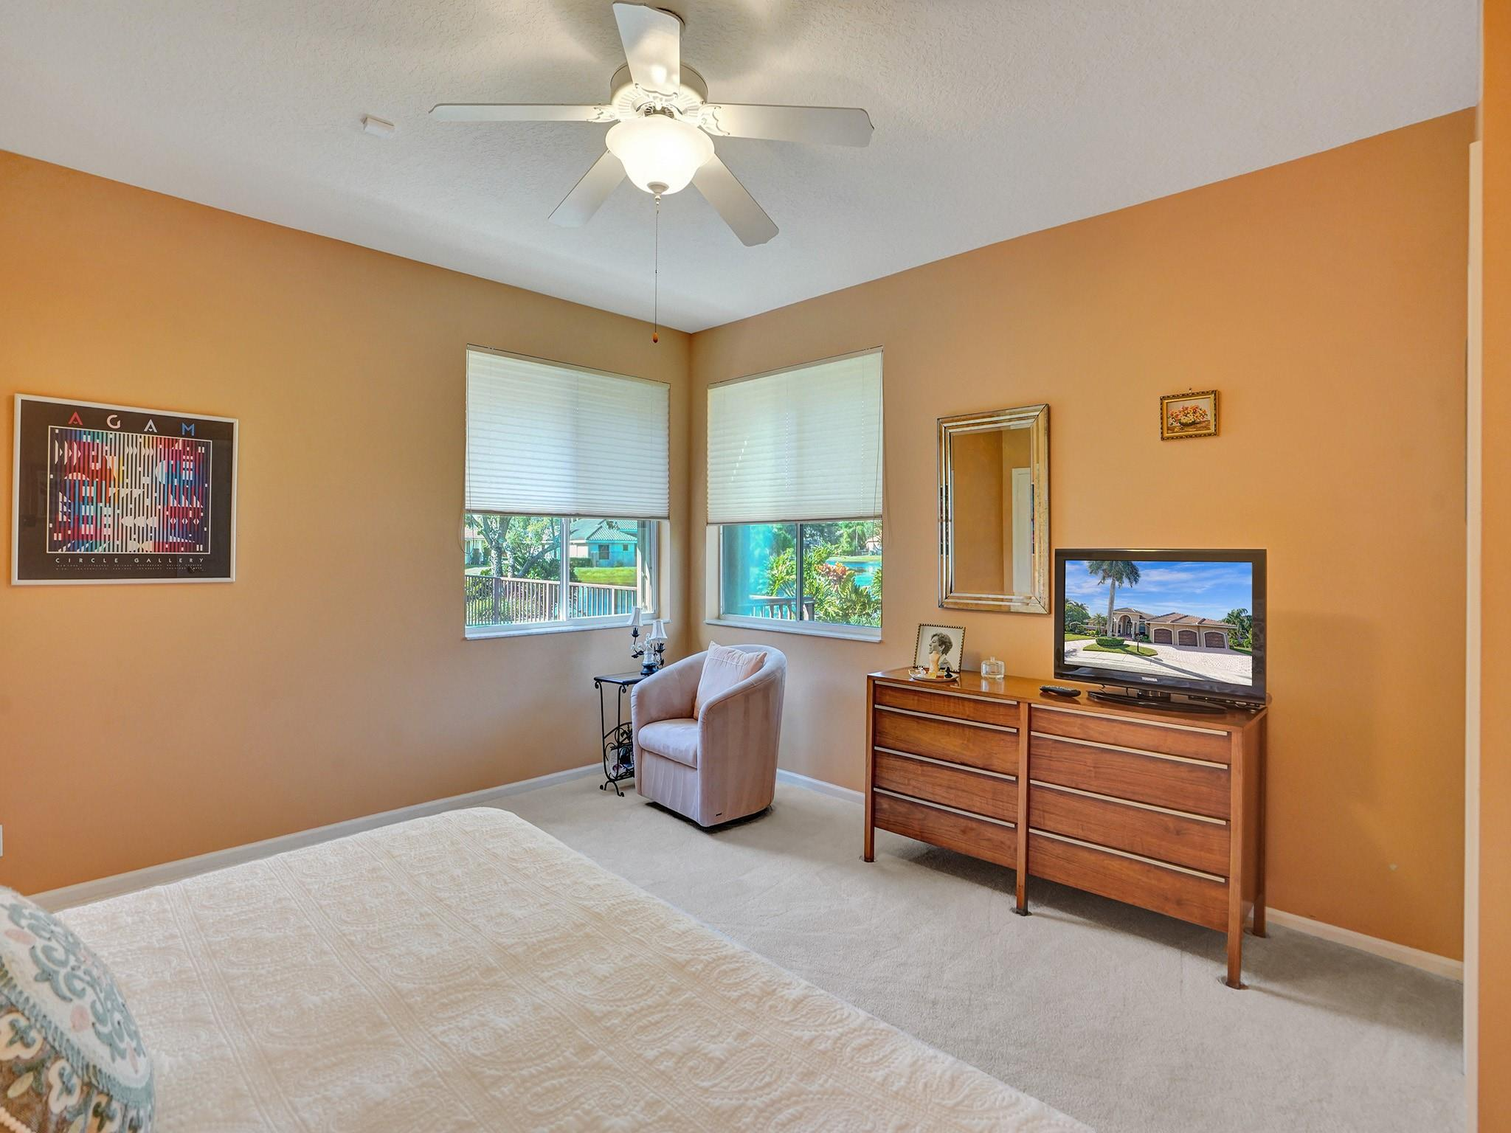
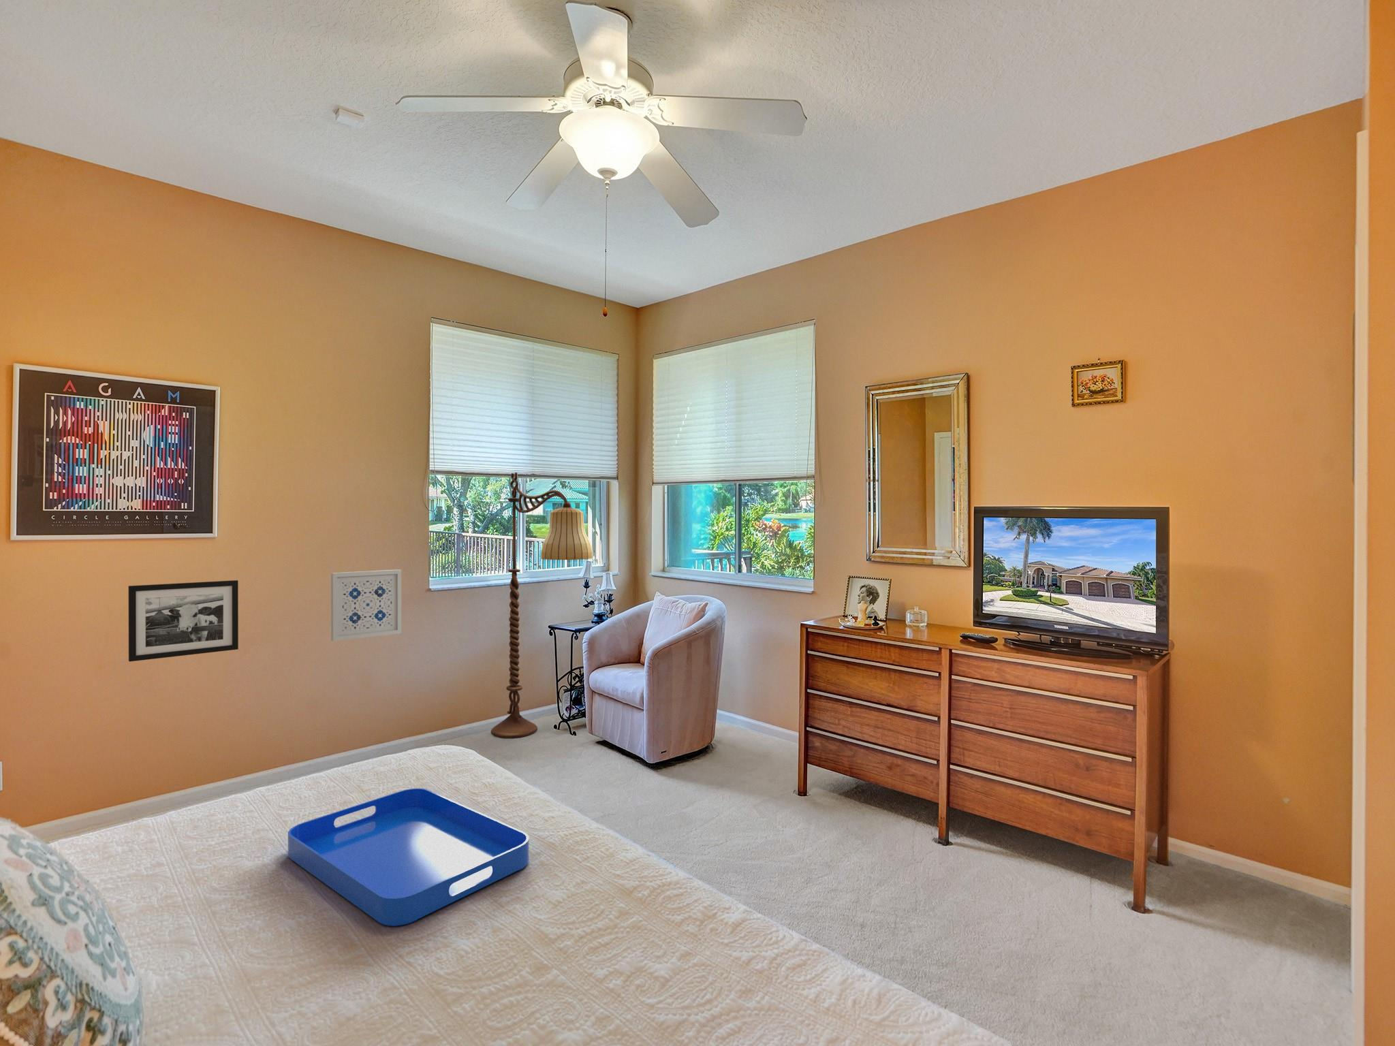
+ wall art [331,569,402,642]
+ serving tray [288,788,529,927]
+ floor lamp [490,472,593,738]
+ picture frame [127,579,239,661]
